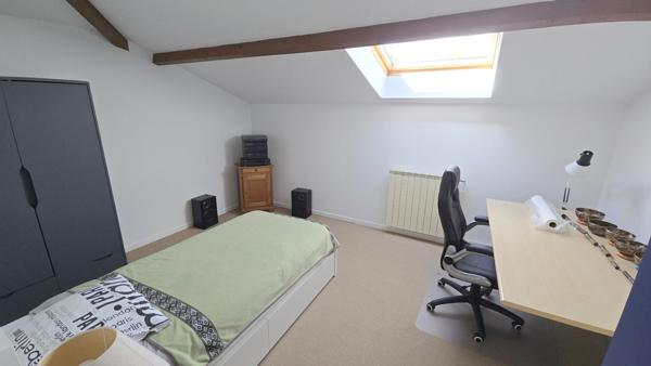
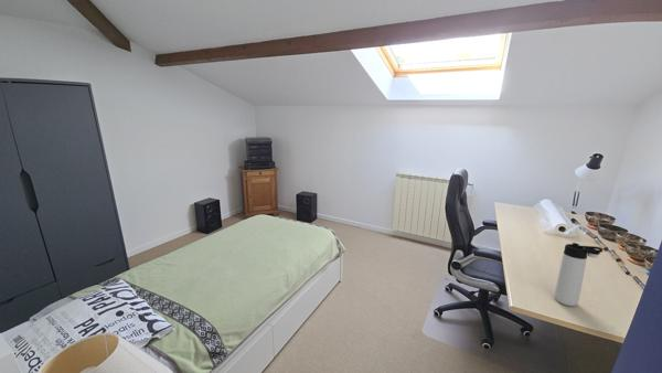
+ thermos bottle [553,242,604,307]
